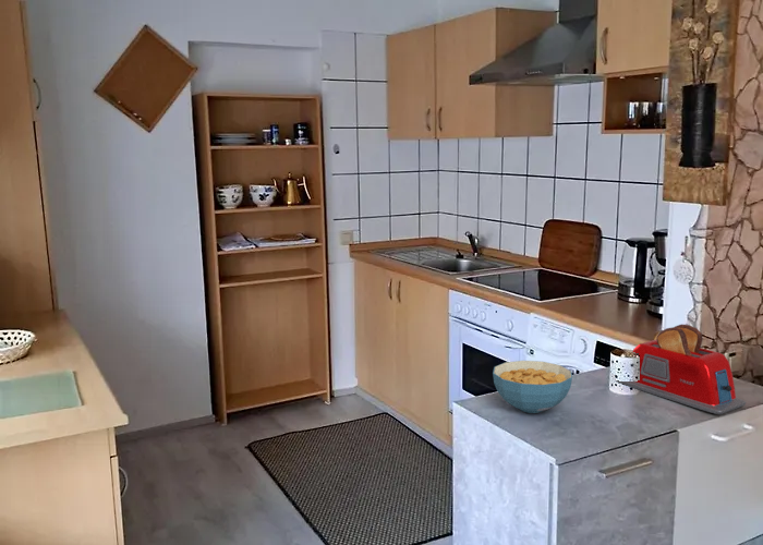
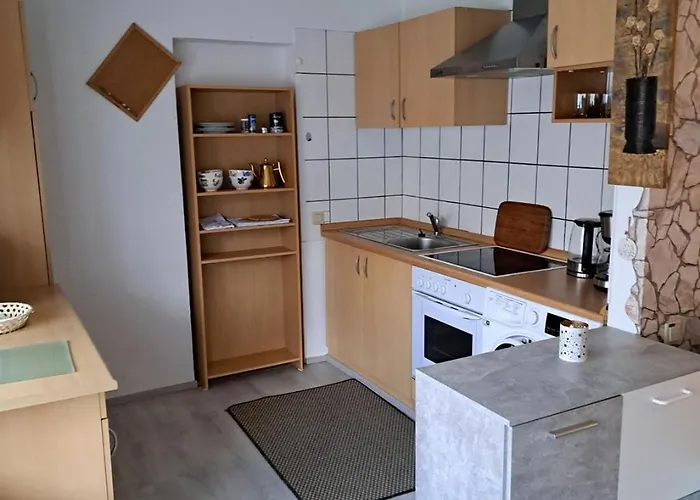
- toaster [616,324,747,415]
- cereal bowl [492,360,573,414]
